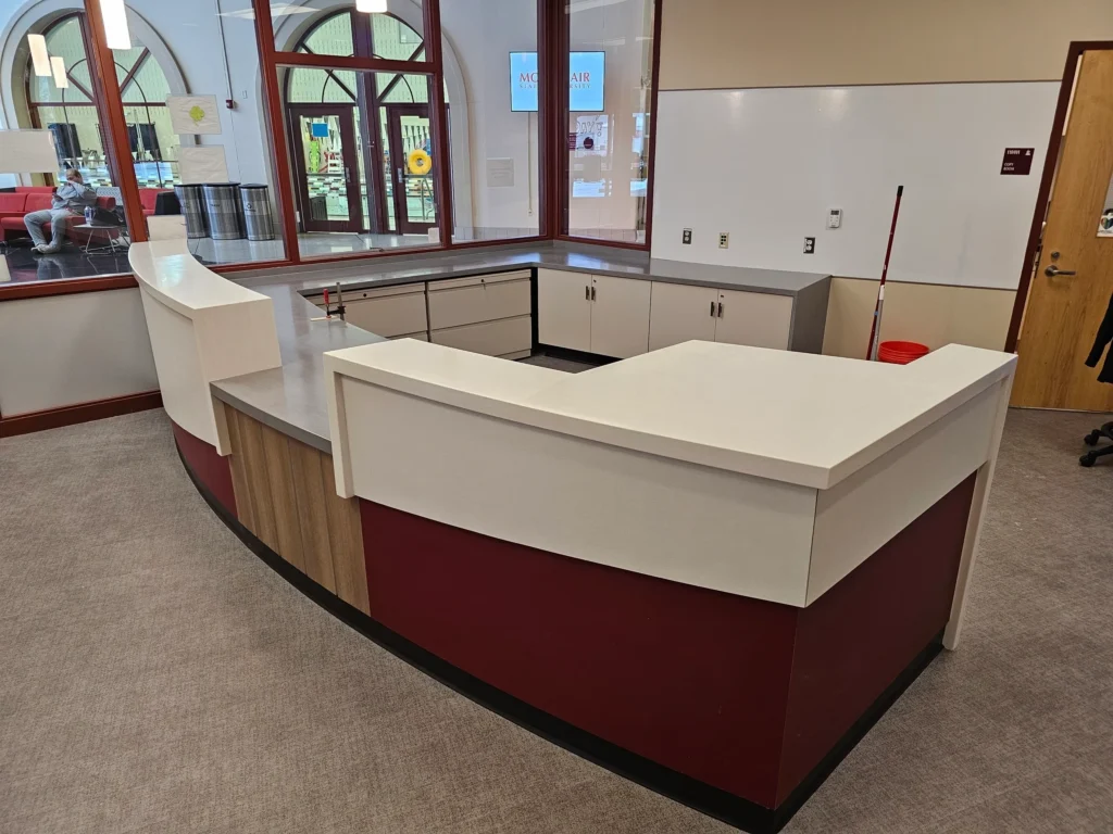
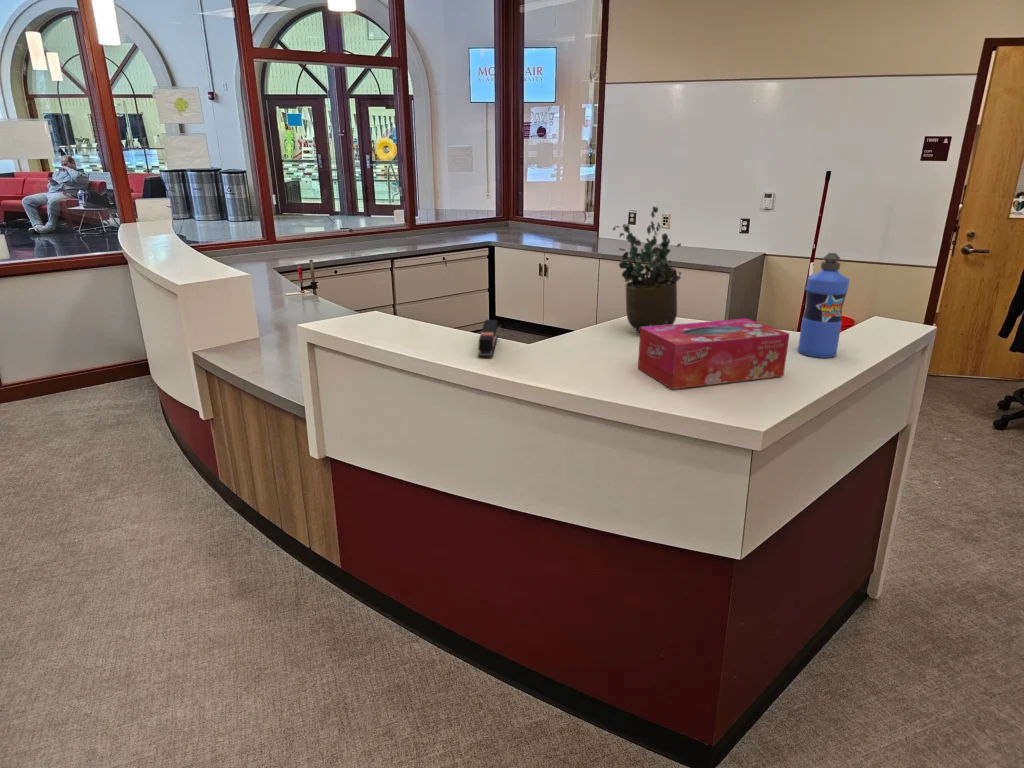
+ water bottle [797,252,851,359]
+ stapler [477,319,499,358]
+ tissue box [637,317,791,390]
+ potted plant [612,205,682,334]
